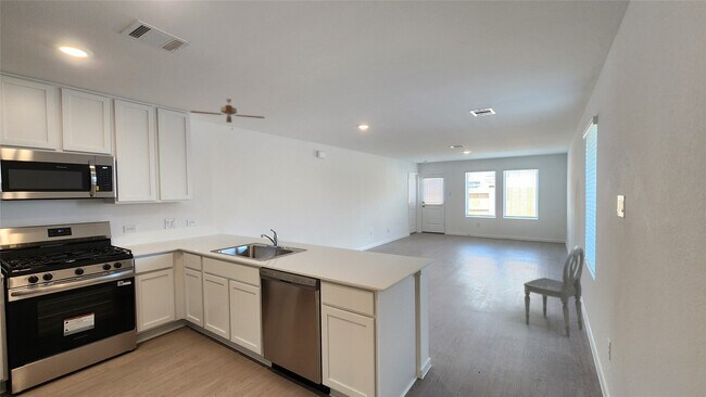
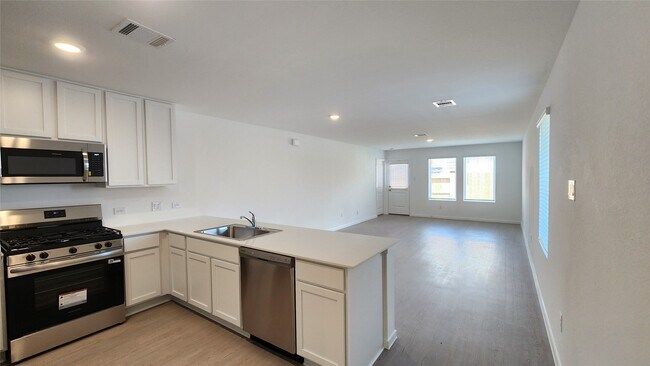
- ceiling fan [189,98,265,131]
- dining chair [522,244,585,337]
